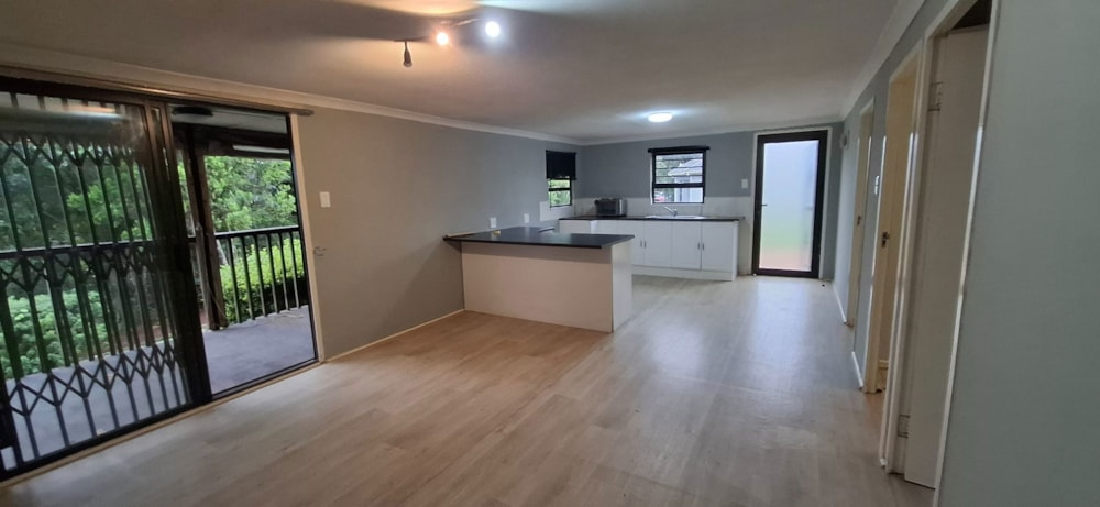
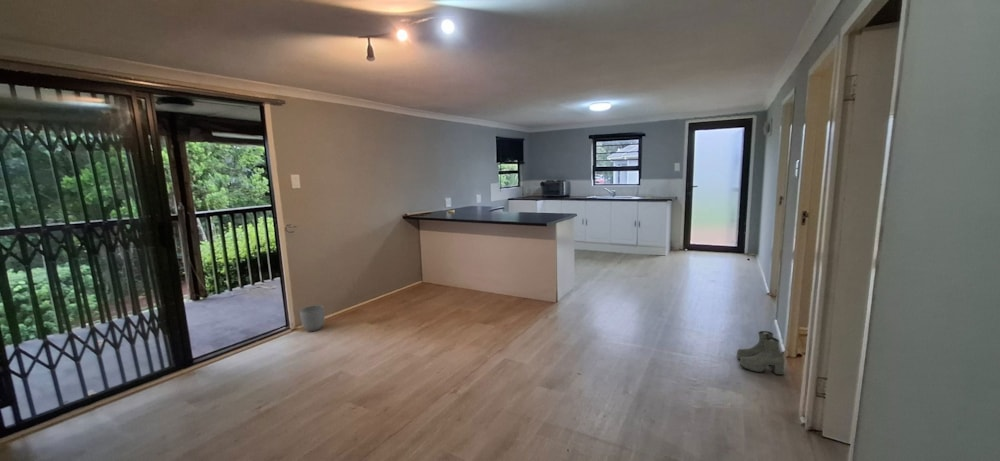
+ boots [736,330,786,376]
+ planter [299,304,326,332]
